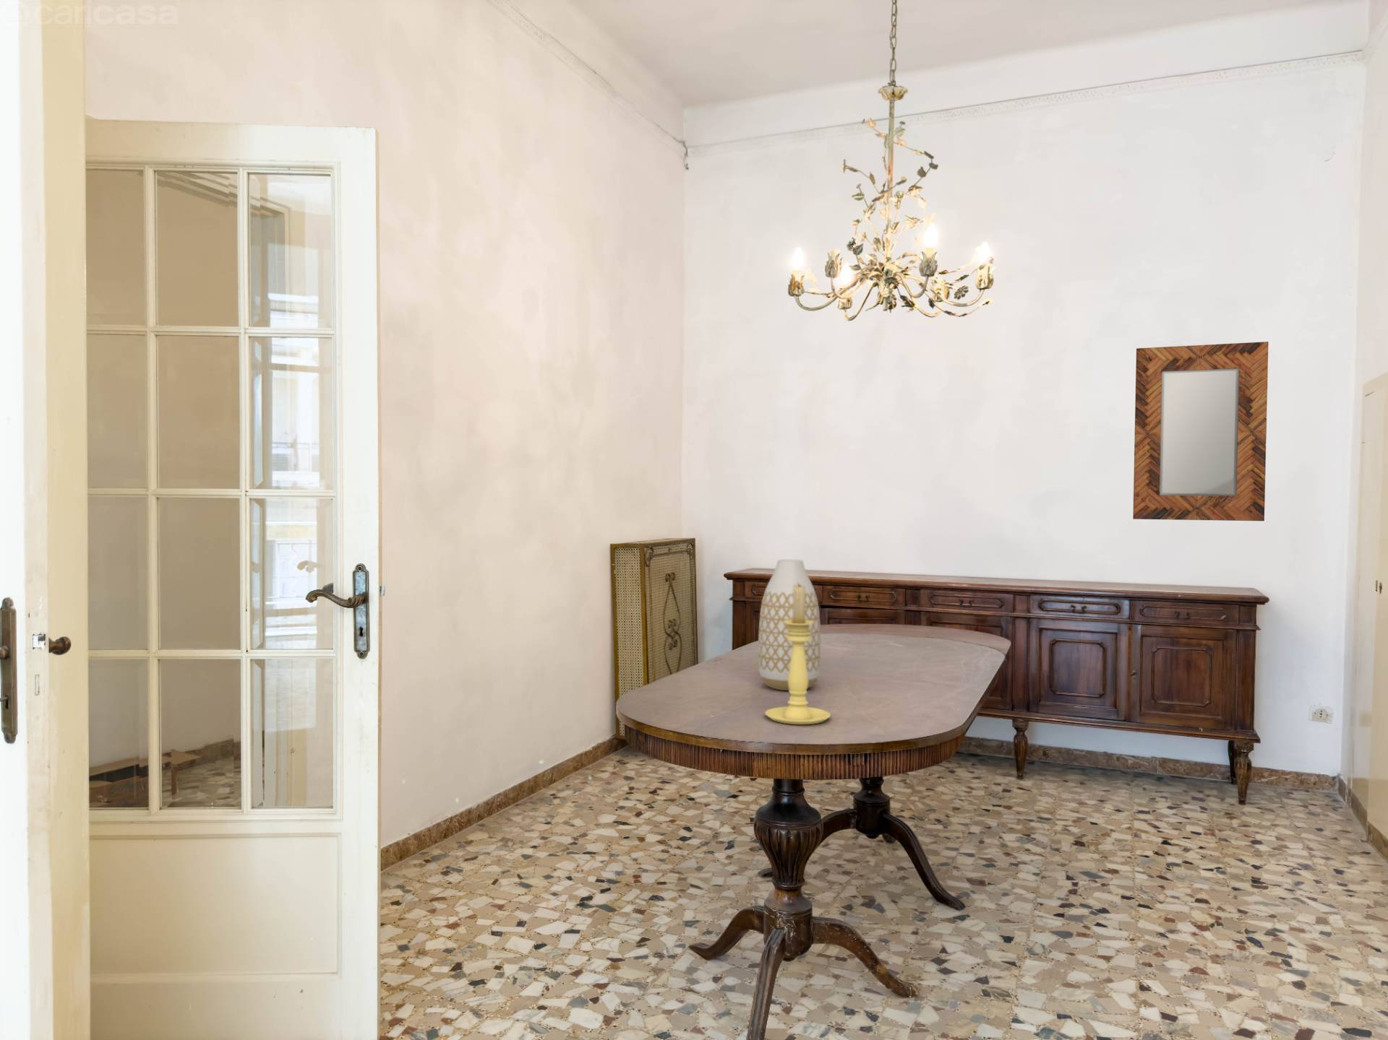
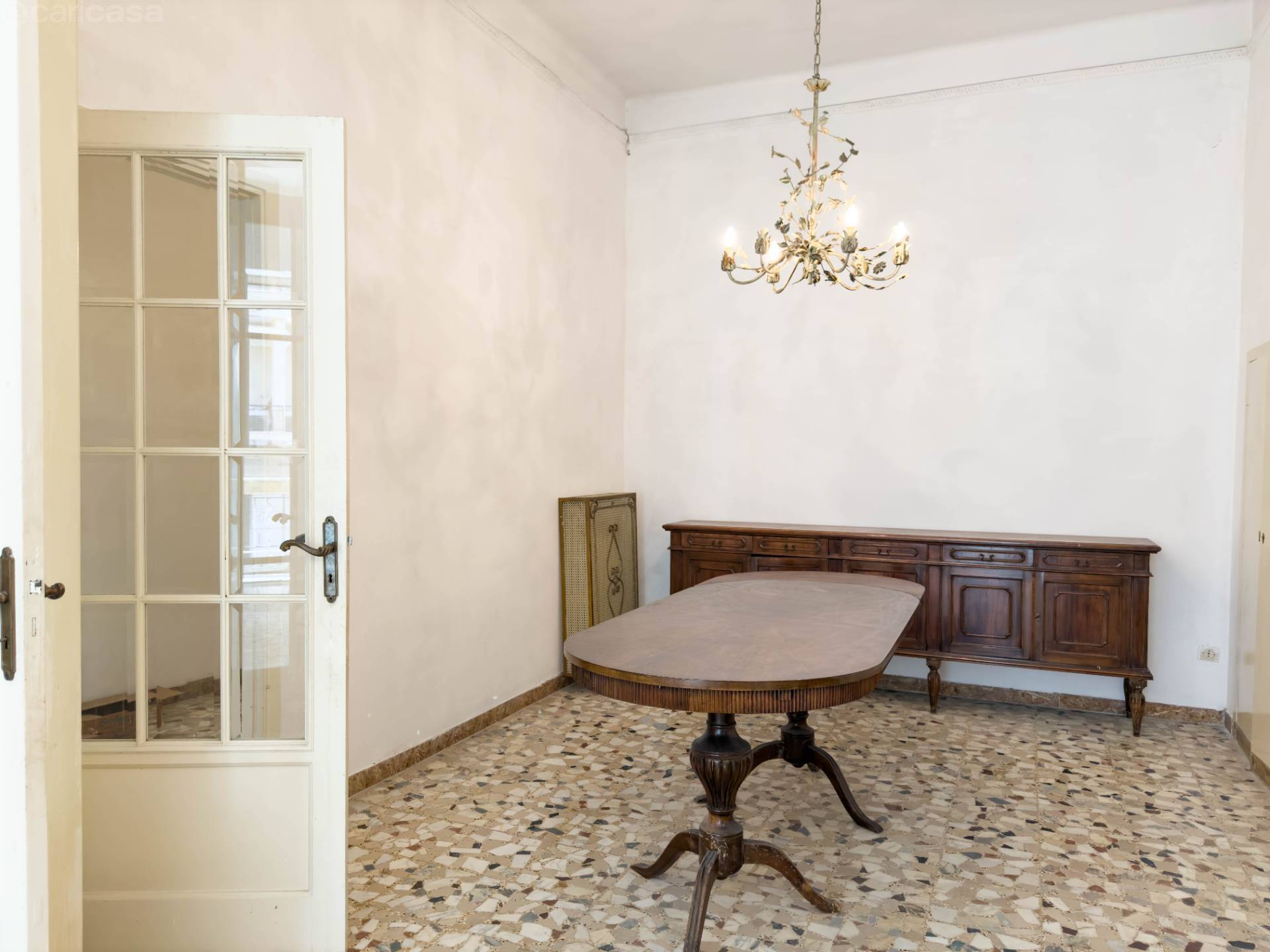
- vase [757,559,821,692]
- candle holder [764,583,832,725]
- home mirror [1132,341,1269,521]
